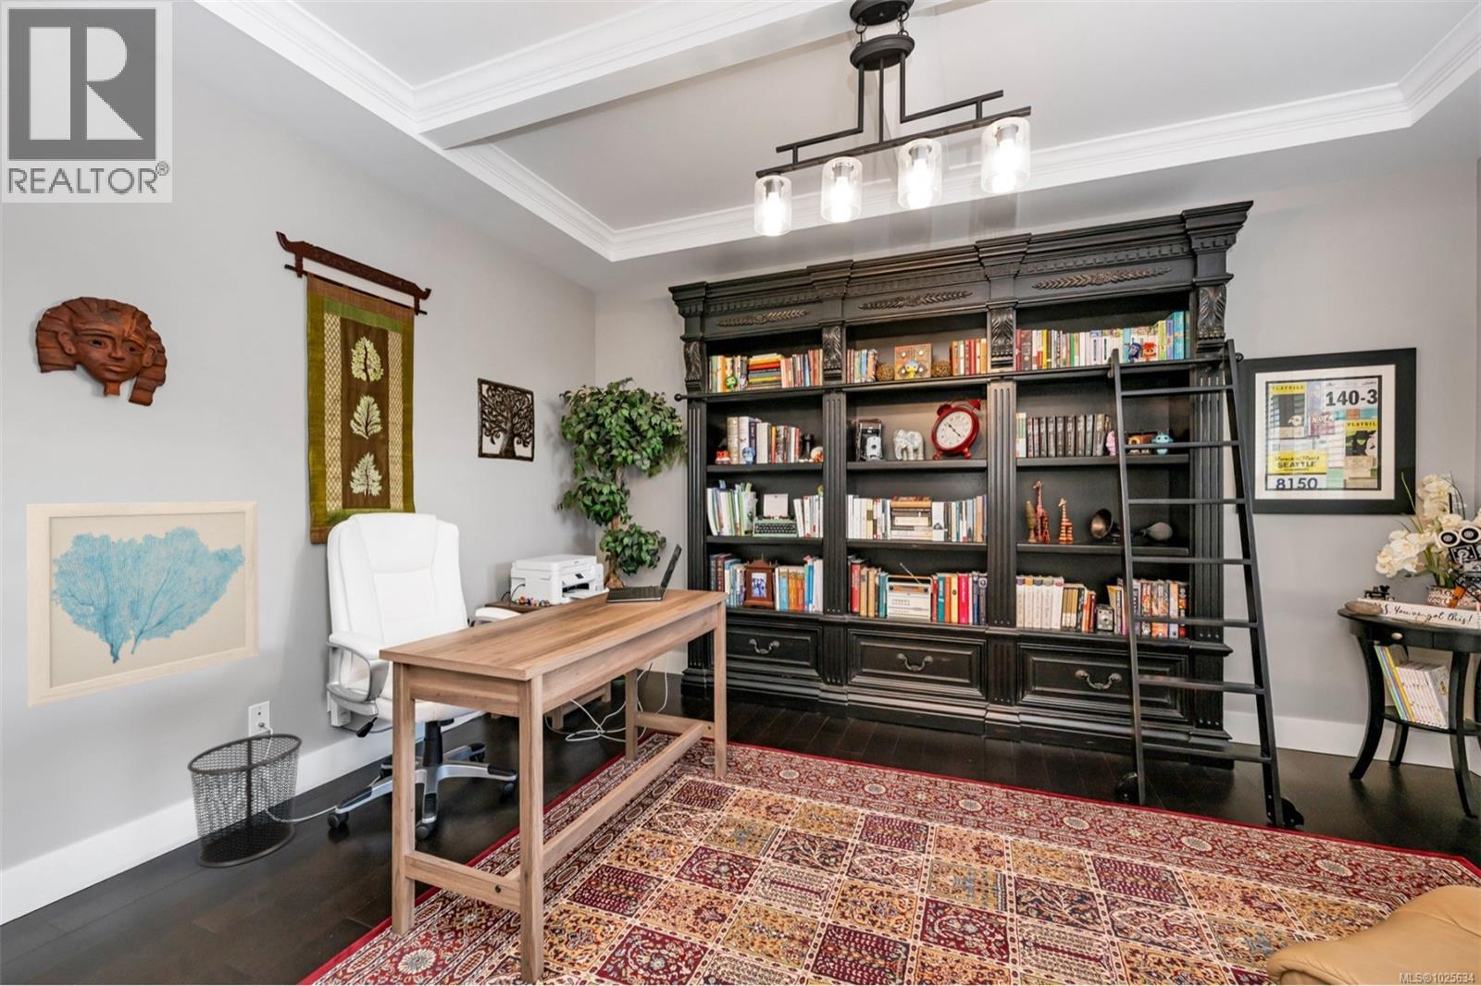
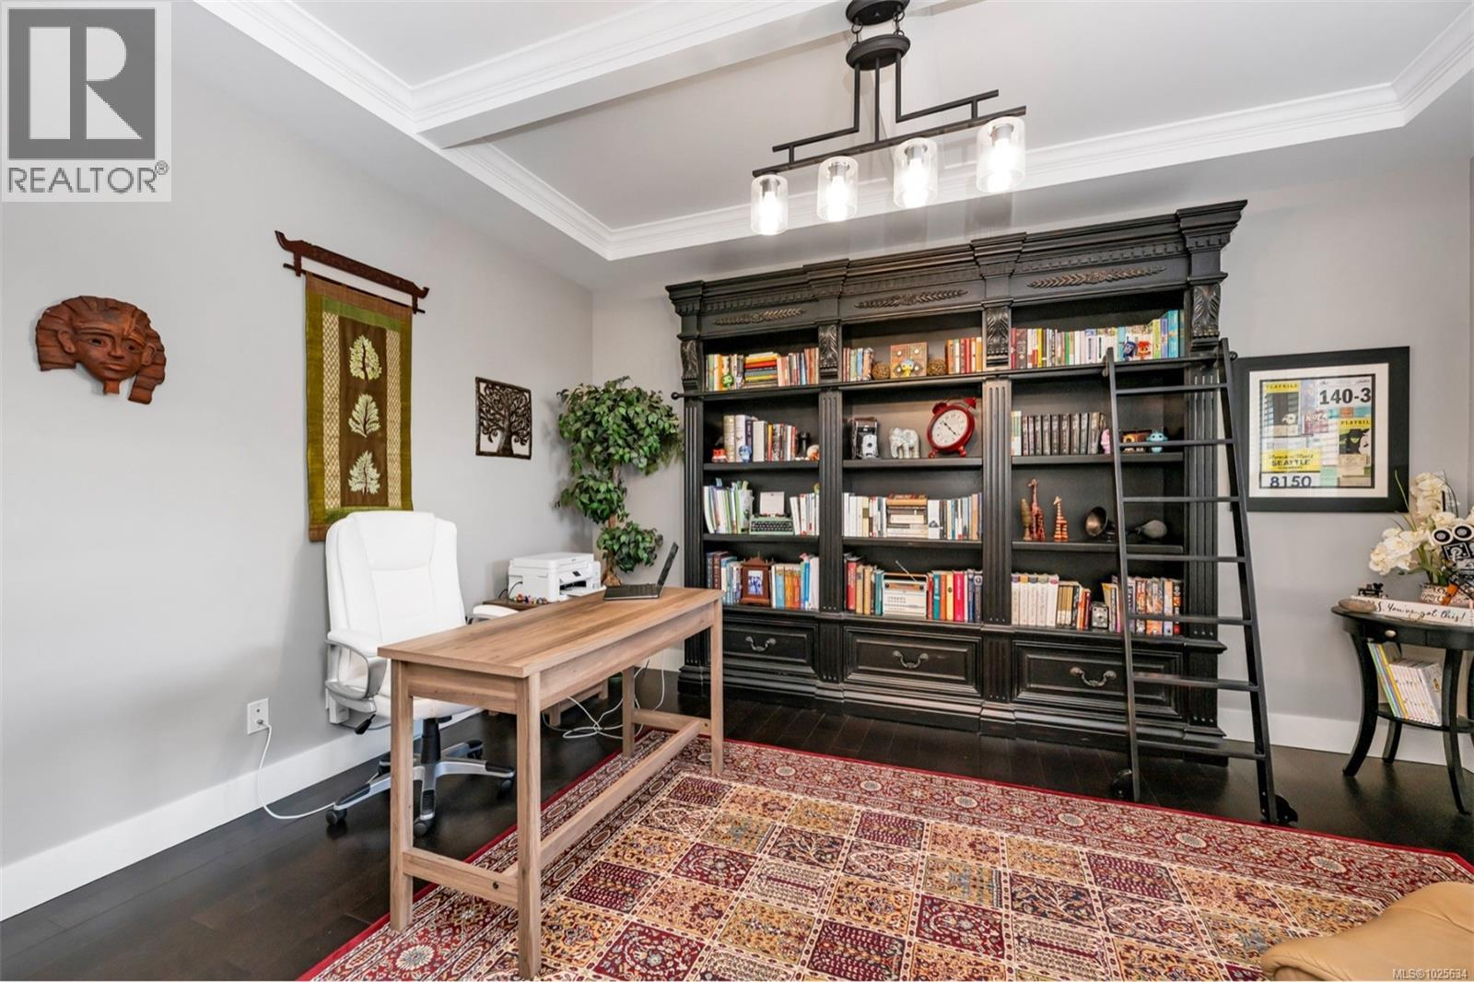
- wall art [25,501,260,709]
- waste bin [186,733,303,868]
